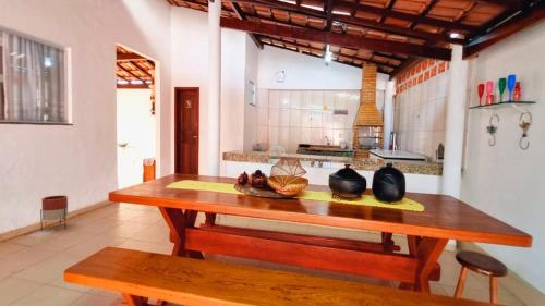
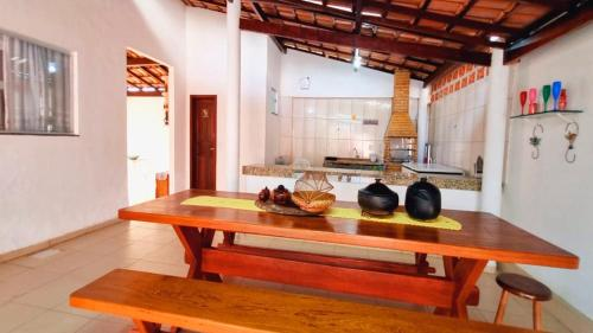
- planter [39,194,69,232]
